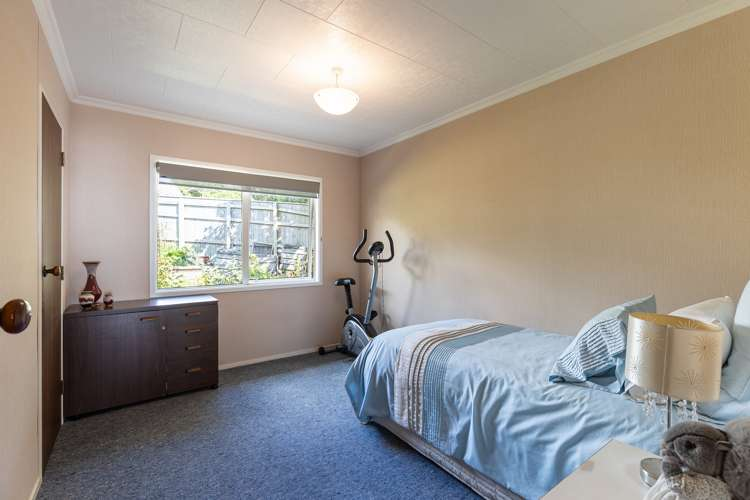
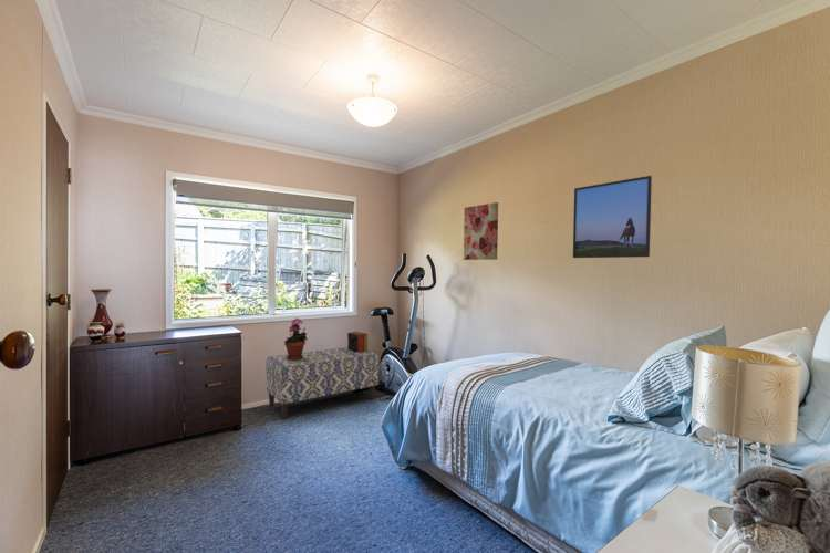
+ bench [264,346,380,420]
+ decorative box [346,331,369,353]
+ wall art [463,201,499,261]
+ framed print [572,175,653,259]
+ potted plant [283,317,309,361]
